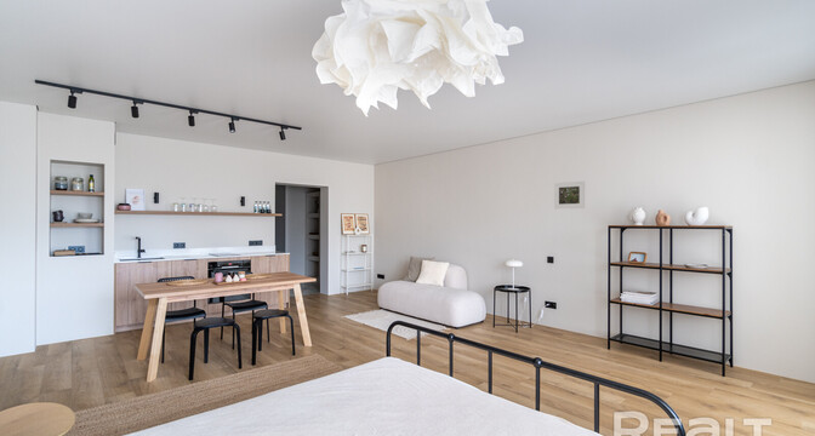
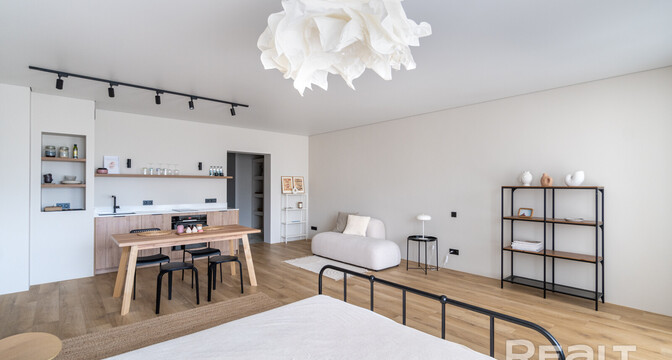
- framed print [553,180,586,210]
